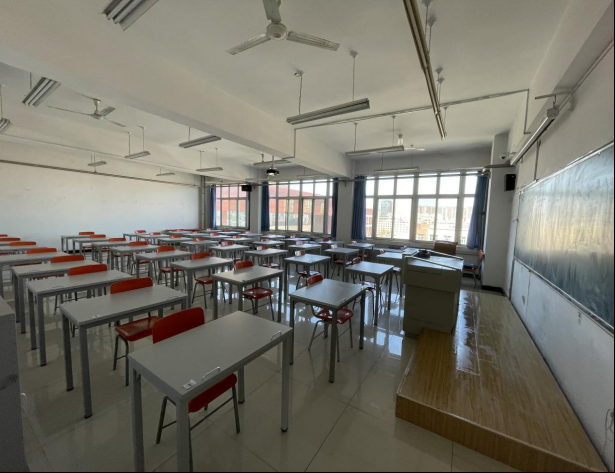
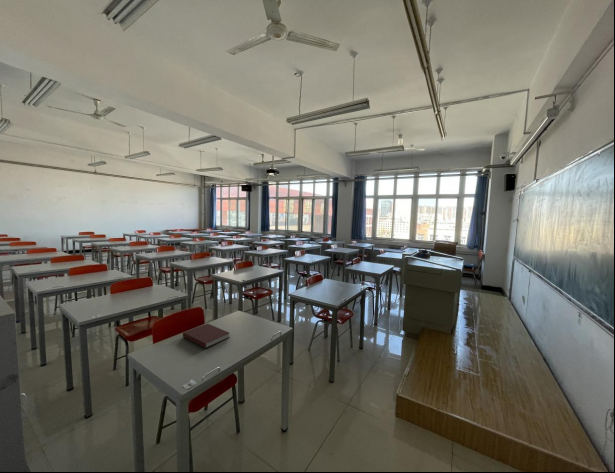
+ notebook [182,323,230,349]
